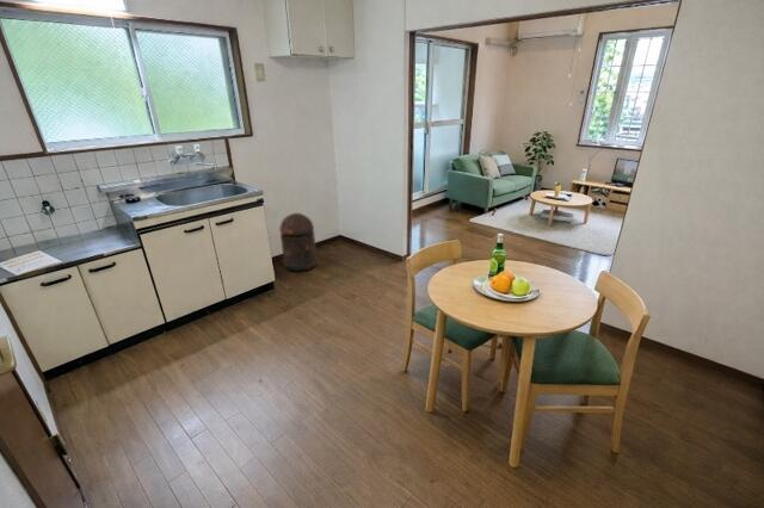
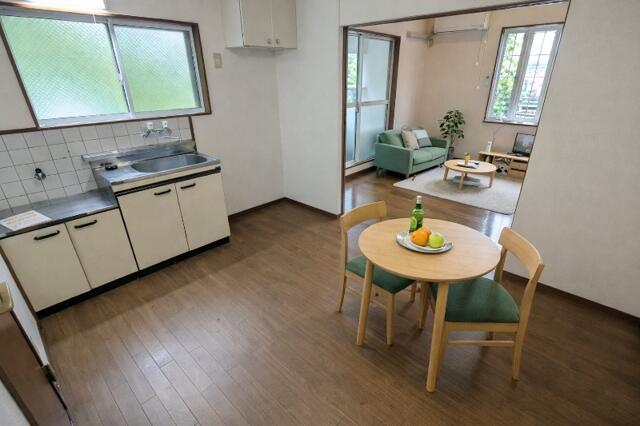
- trash can [278,212,318,273]
